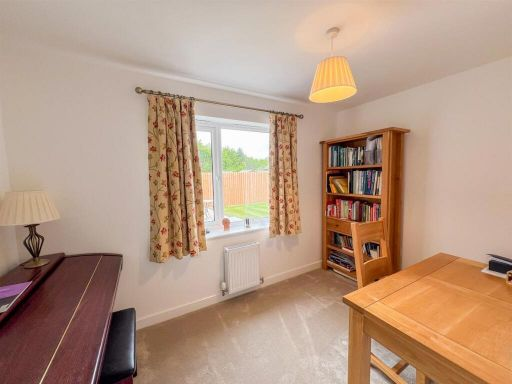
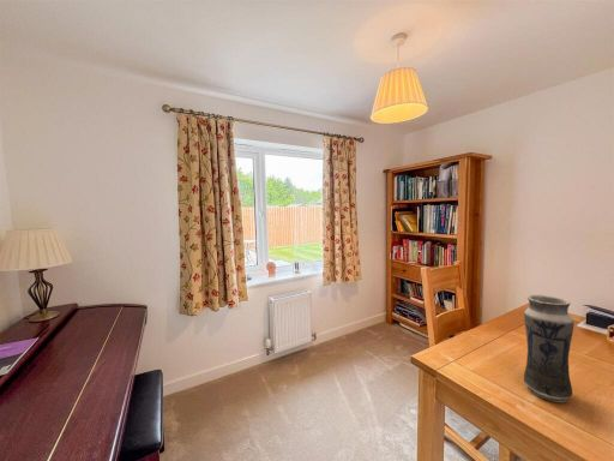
+ vase [523,294,576,403]
